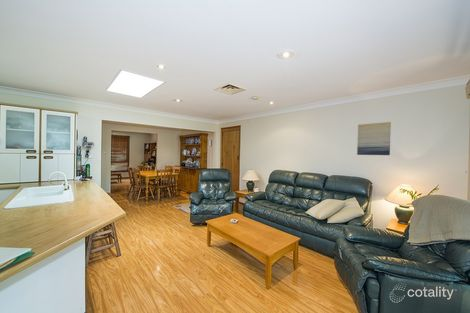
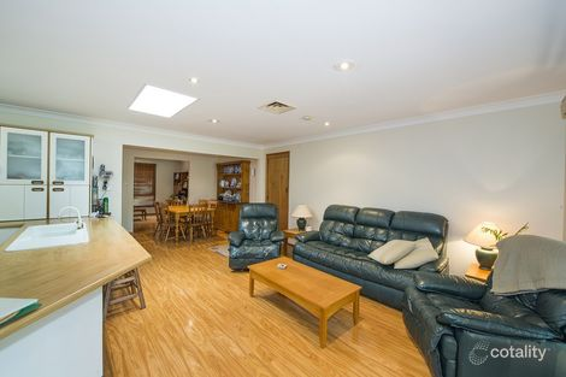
- wall art [356,121,392,156]
